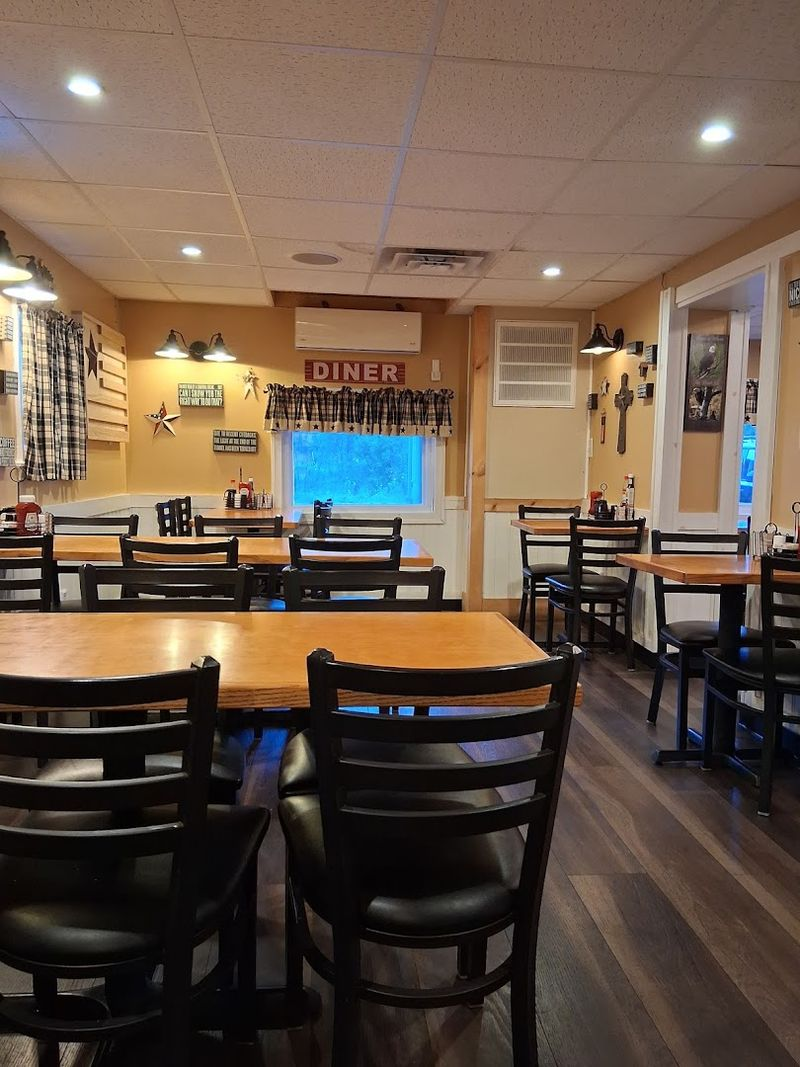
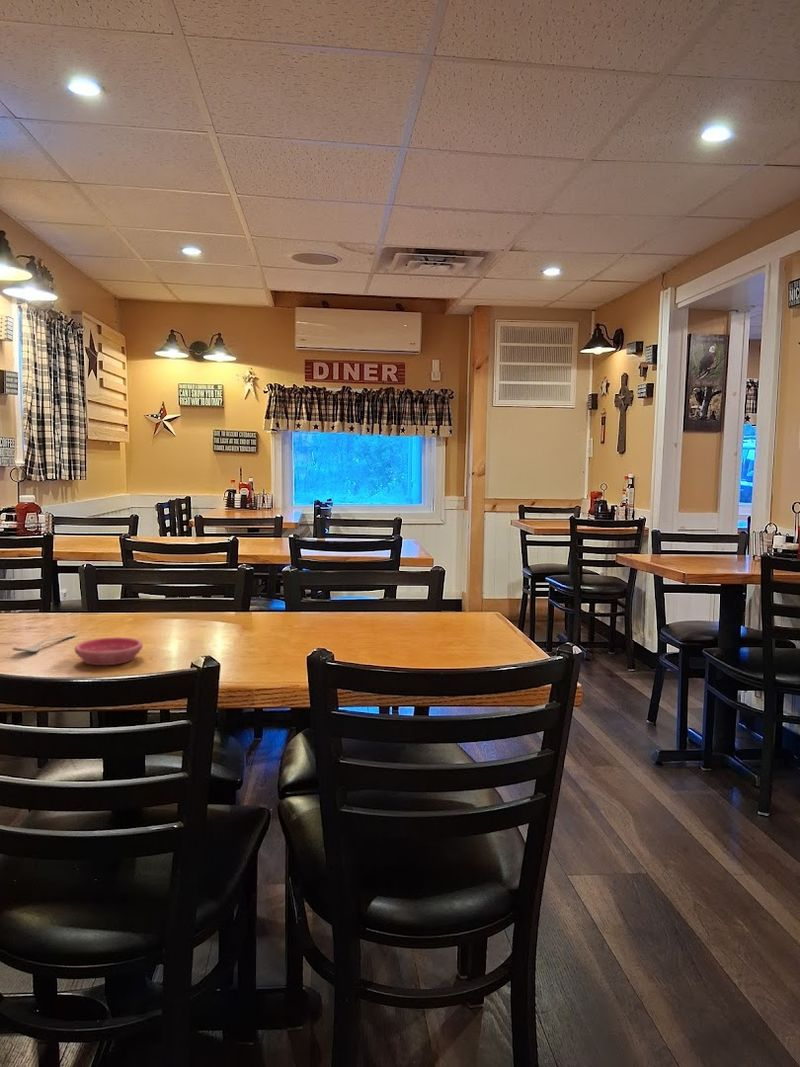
+ saucer [74,636,144,666]
+ spoon [11,632,78,653]
